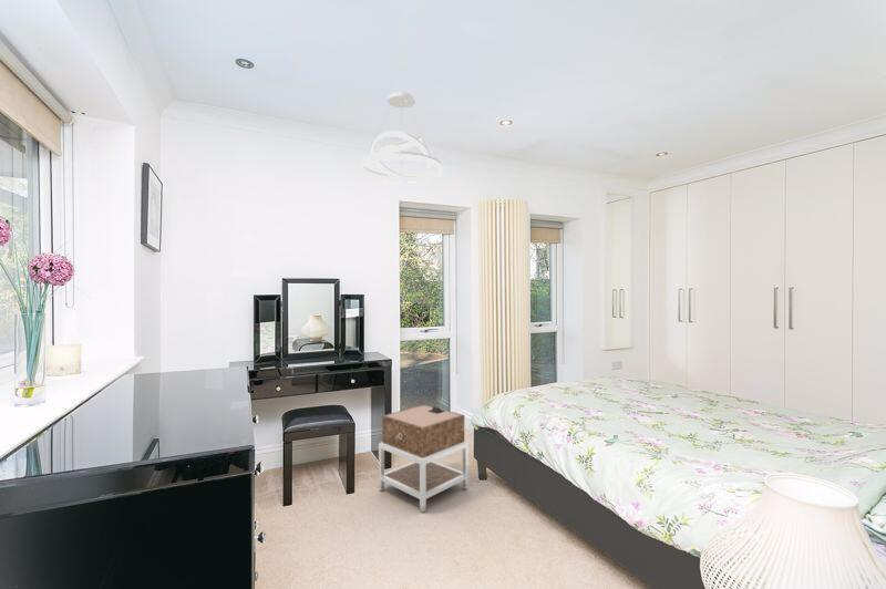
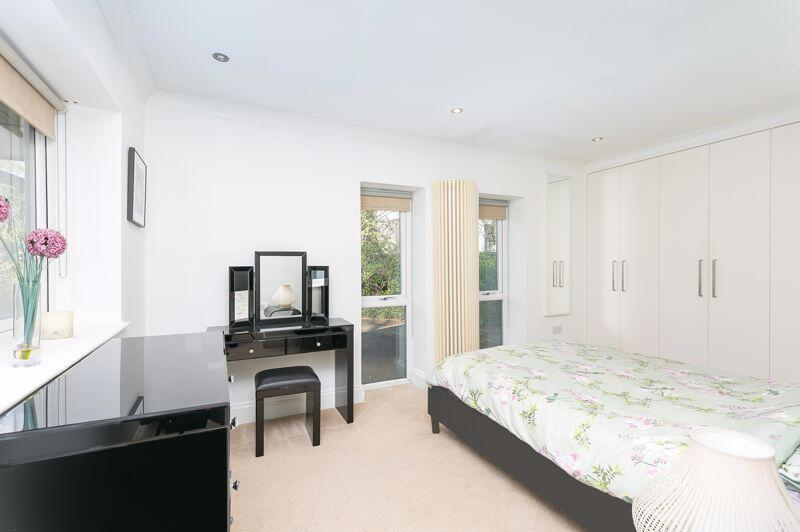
- nightstand [378,404,470,513]
- pendant light [360,91,442,184]
